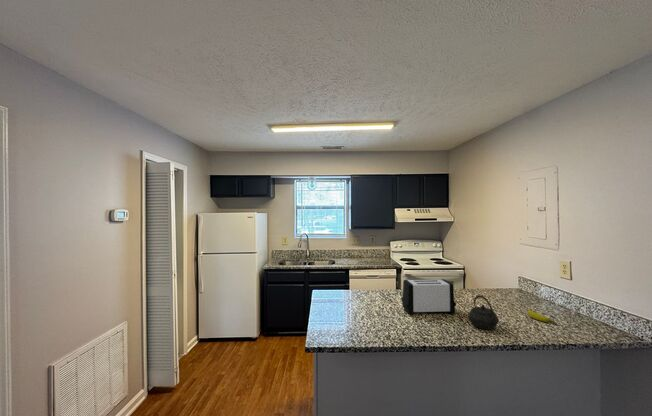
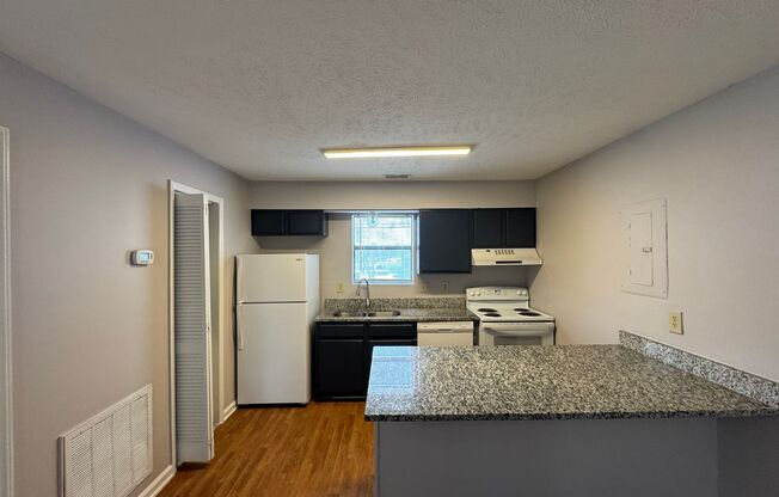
- kettle [467,294,500,330]
- toaster [400,278,457,316]
- banana [527,308,559,326]
